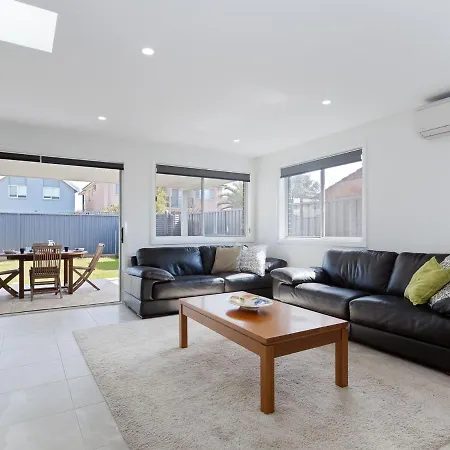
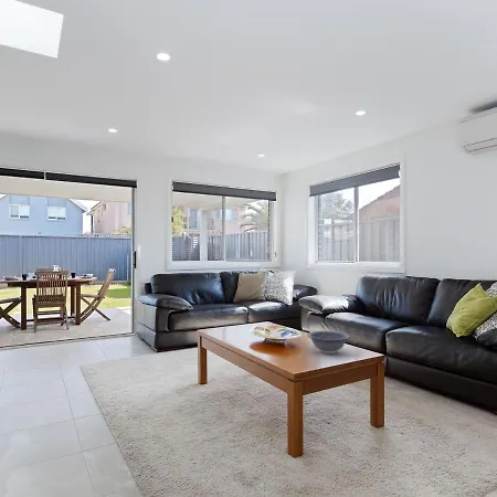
+ decorative bowl [306,330,351,355]
